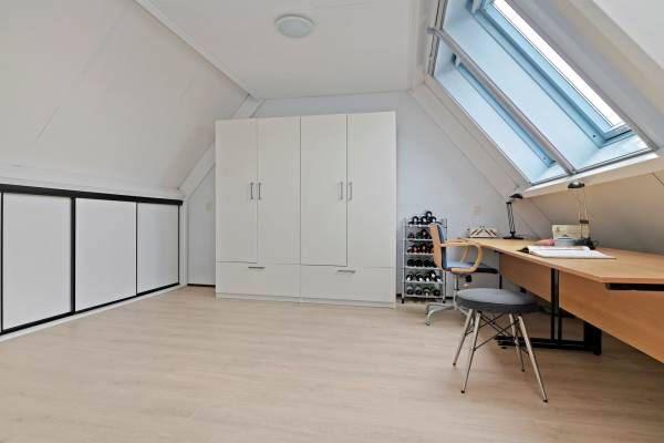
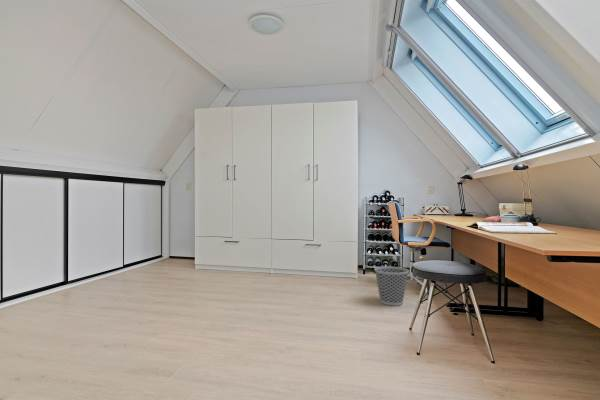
+ wastebasket [373,265,410,307]
